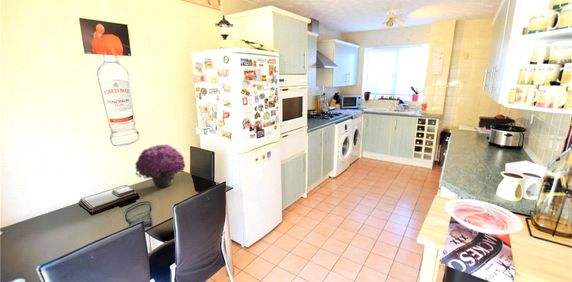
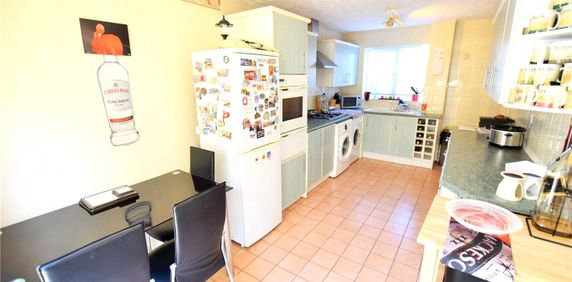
- flower [134,143,186,188]
